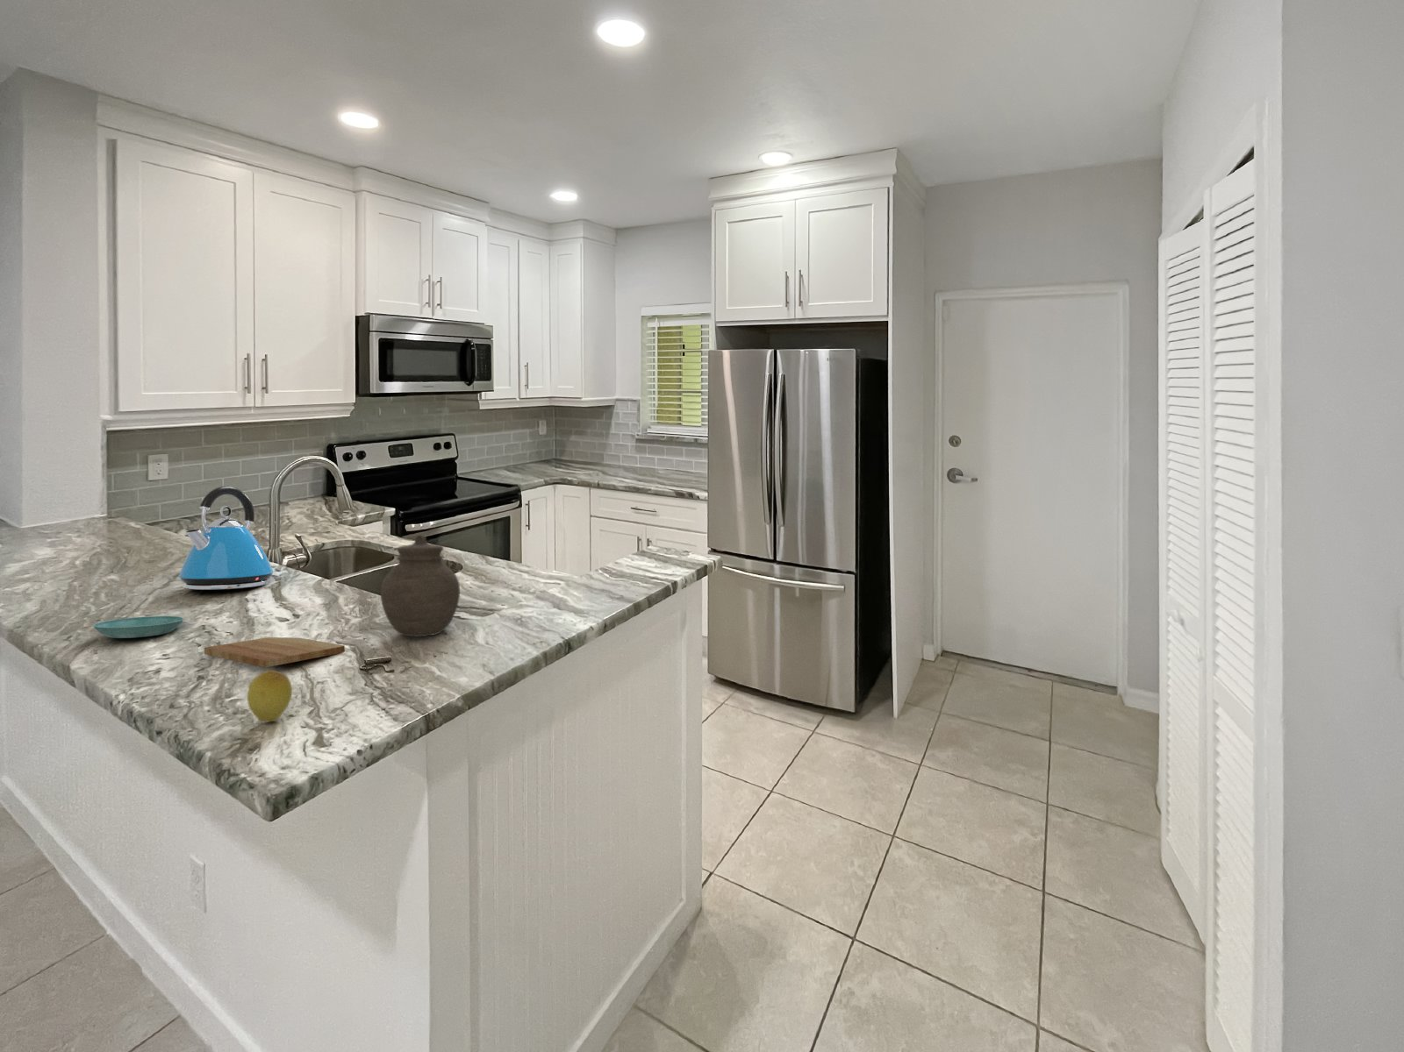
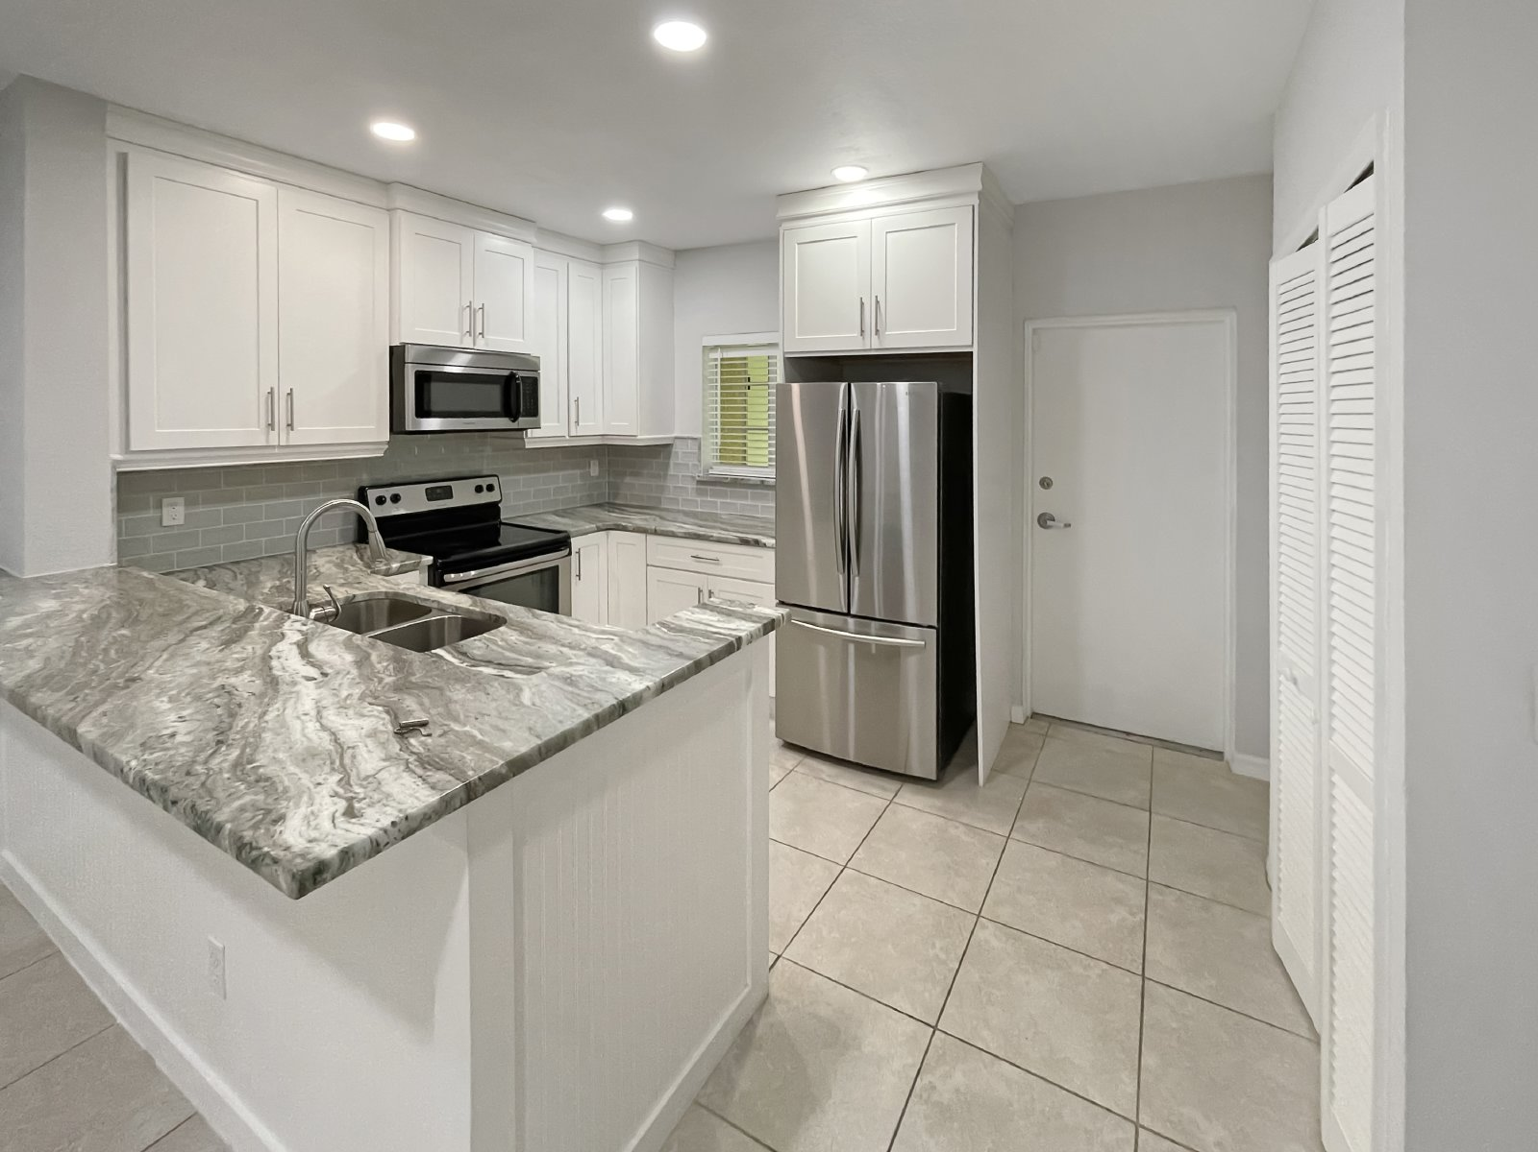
- saucer [92,616,185,639]
- cutting board [203,637,346,669]
- lemon [247,669,293,724]
- jar [380,534,461,638]
- kettle [178,486,274,591]
